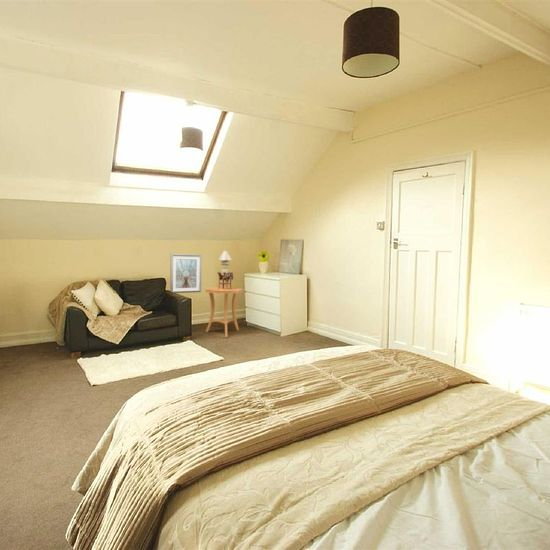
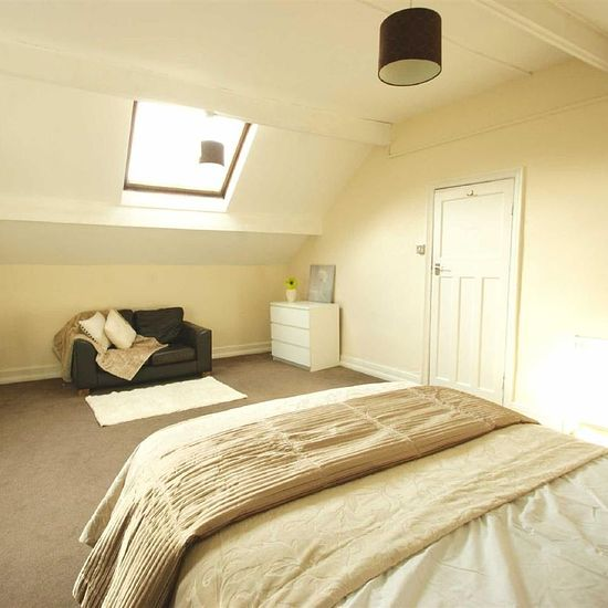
- table lamp [216,250,234,290]
- picture frame [169,253,203,294]
- side table [205,286,244,338]
